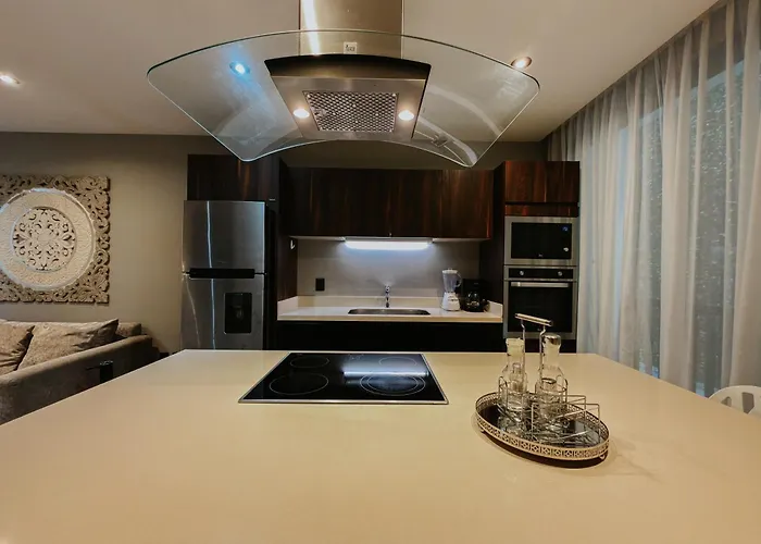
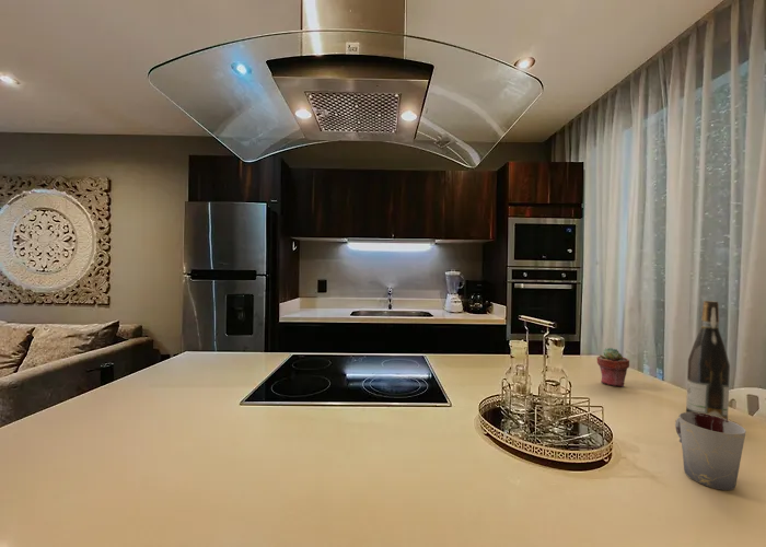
+ wine bottle [685,300,731,420]
+ cup [674,411,747,491]
+ potted succulent [596,347,630,388]
